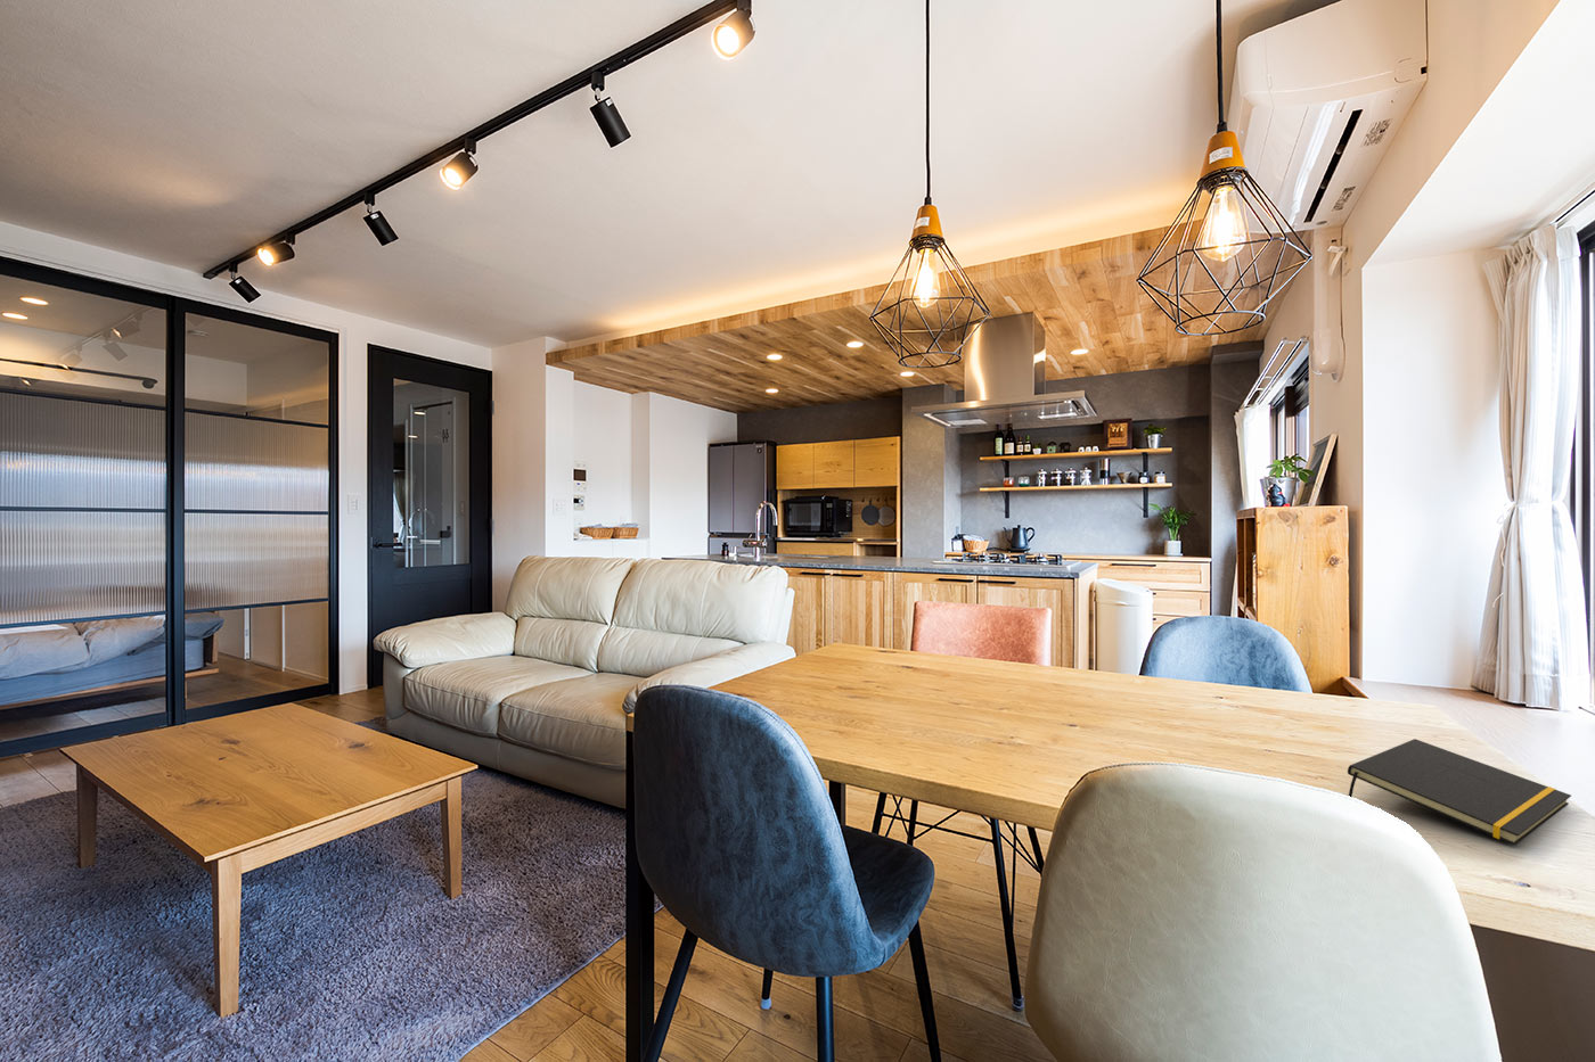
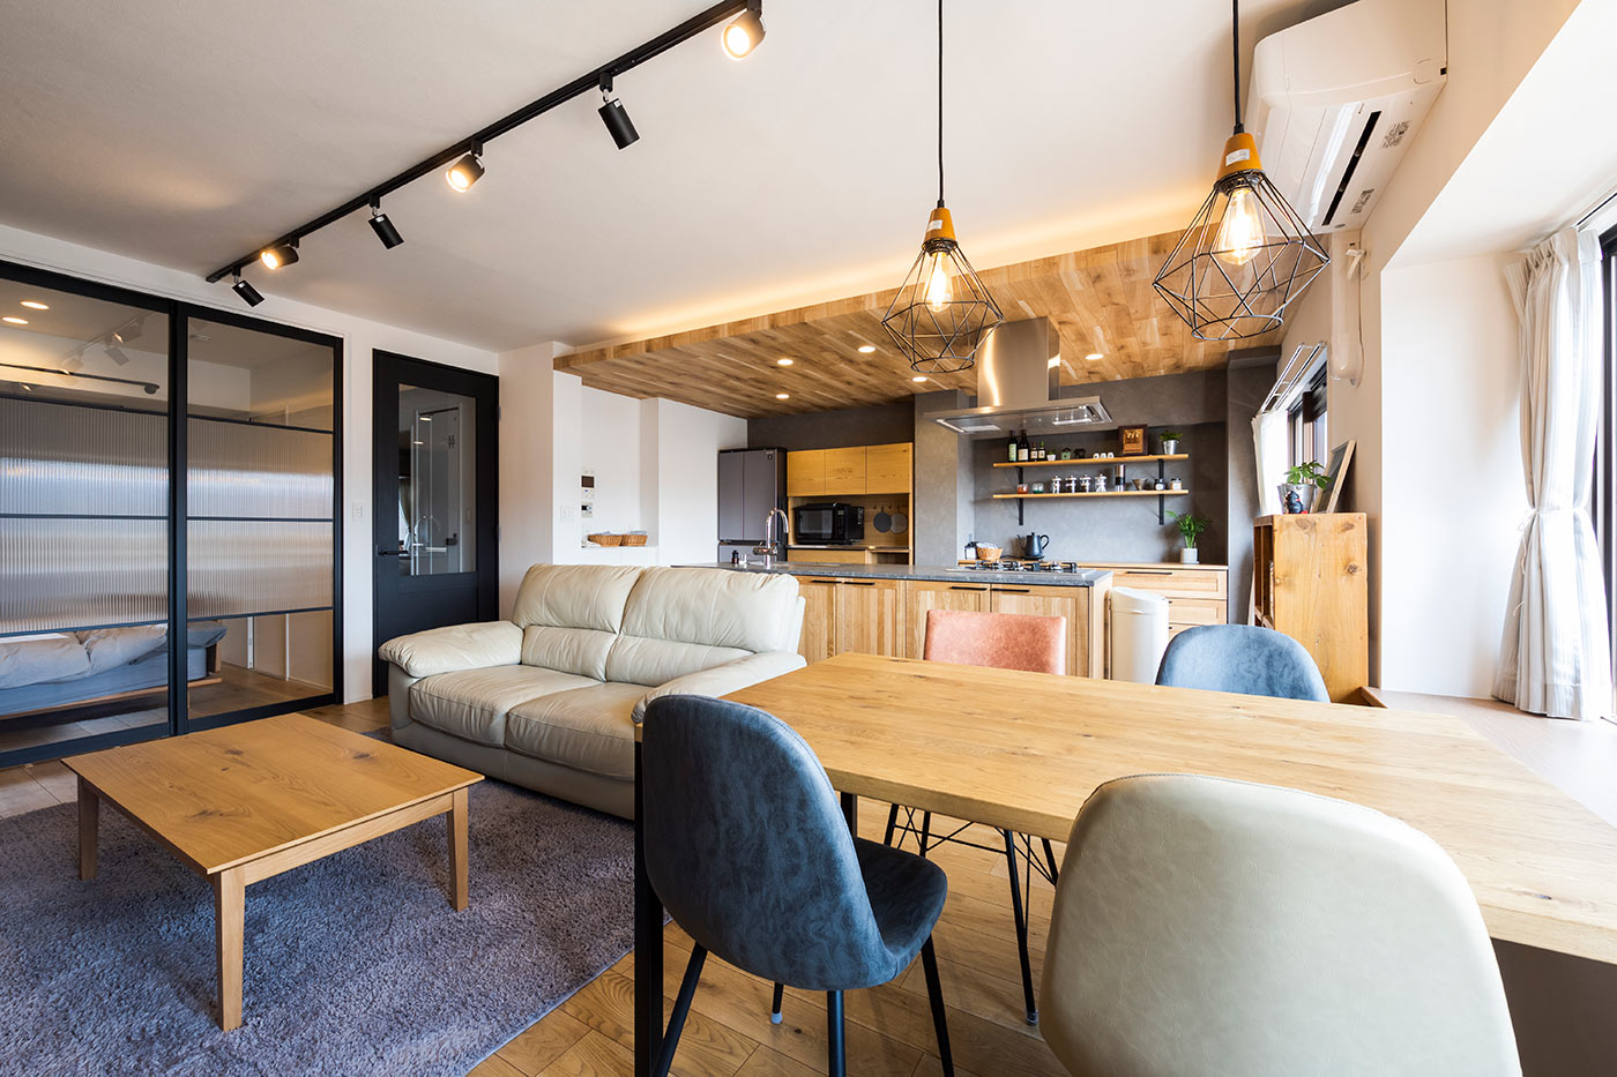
- notepad [1347,737,1572,846]
